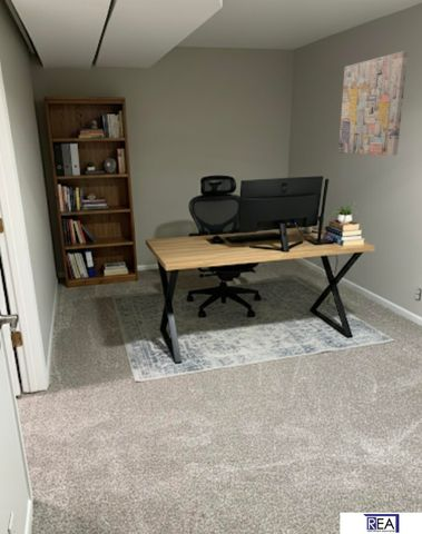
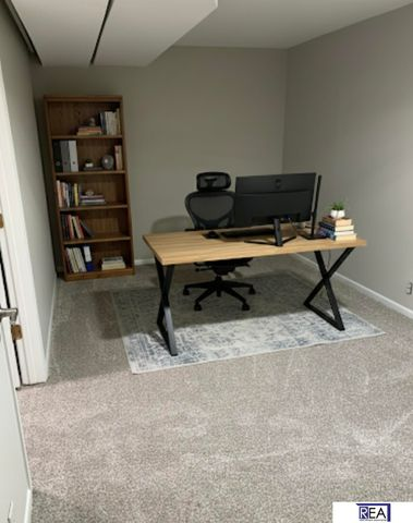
- wall art [337,50,410,157]
